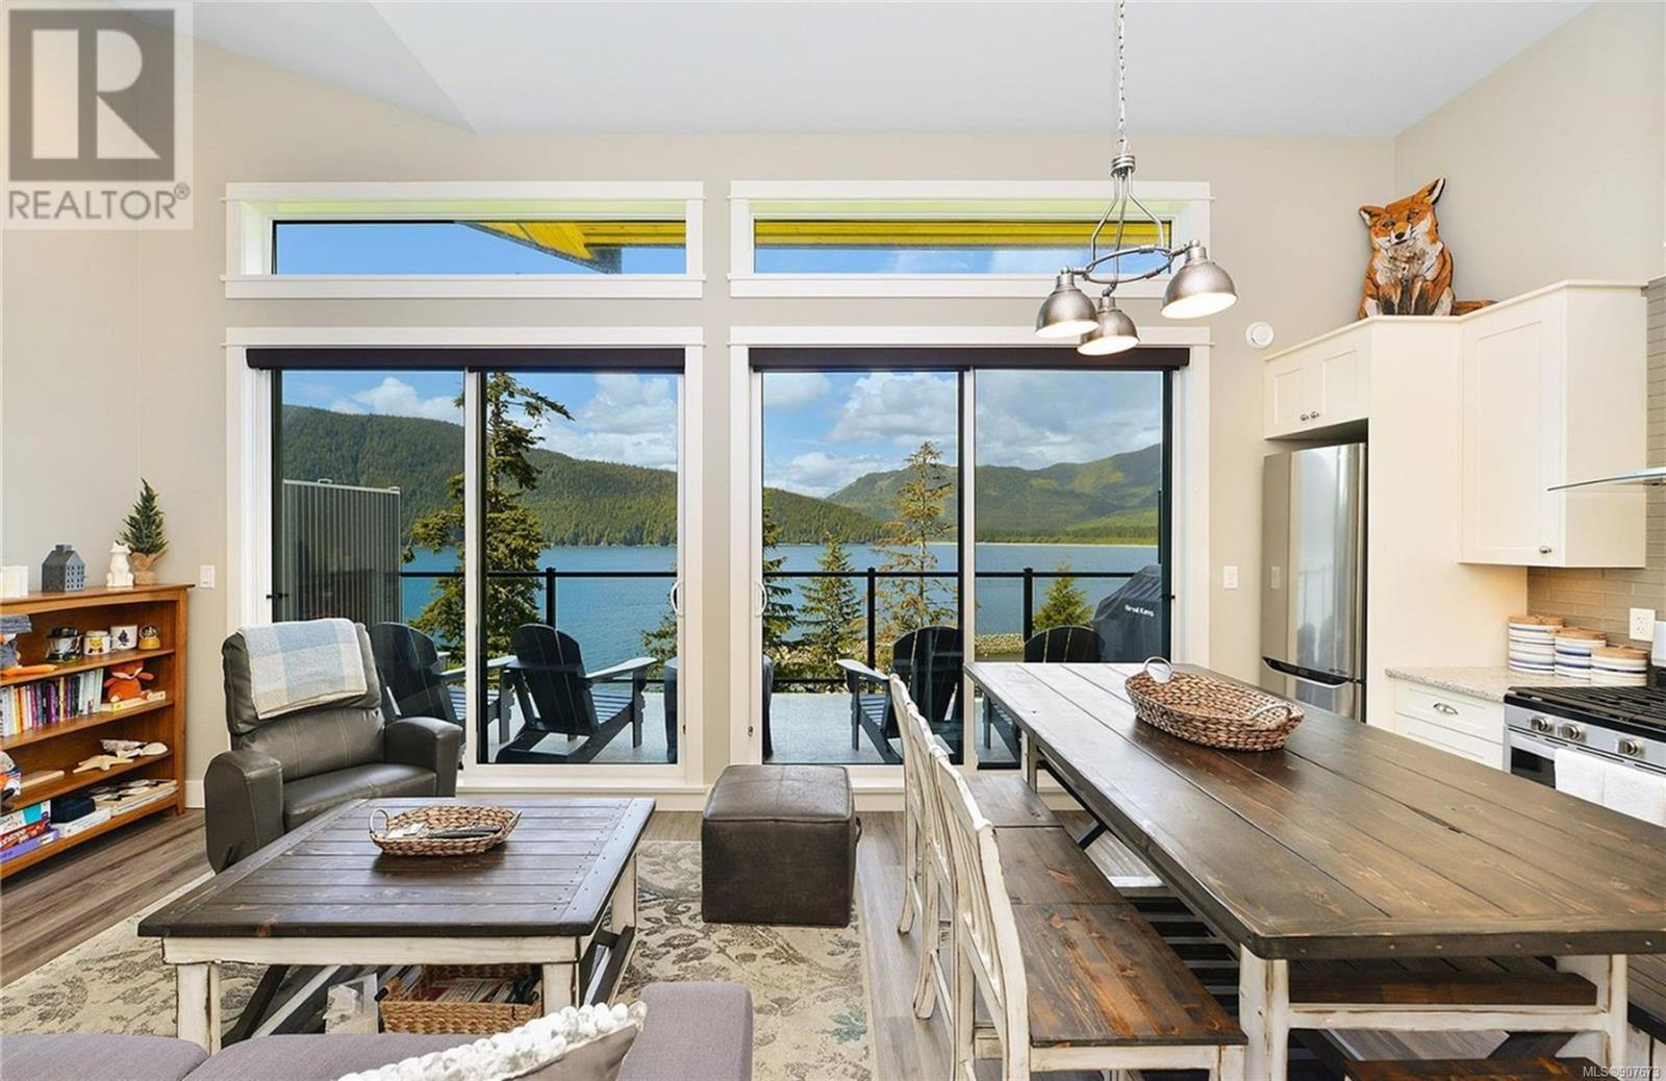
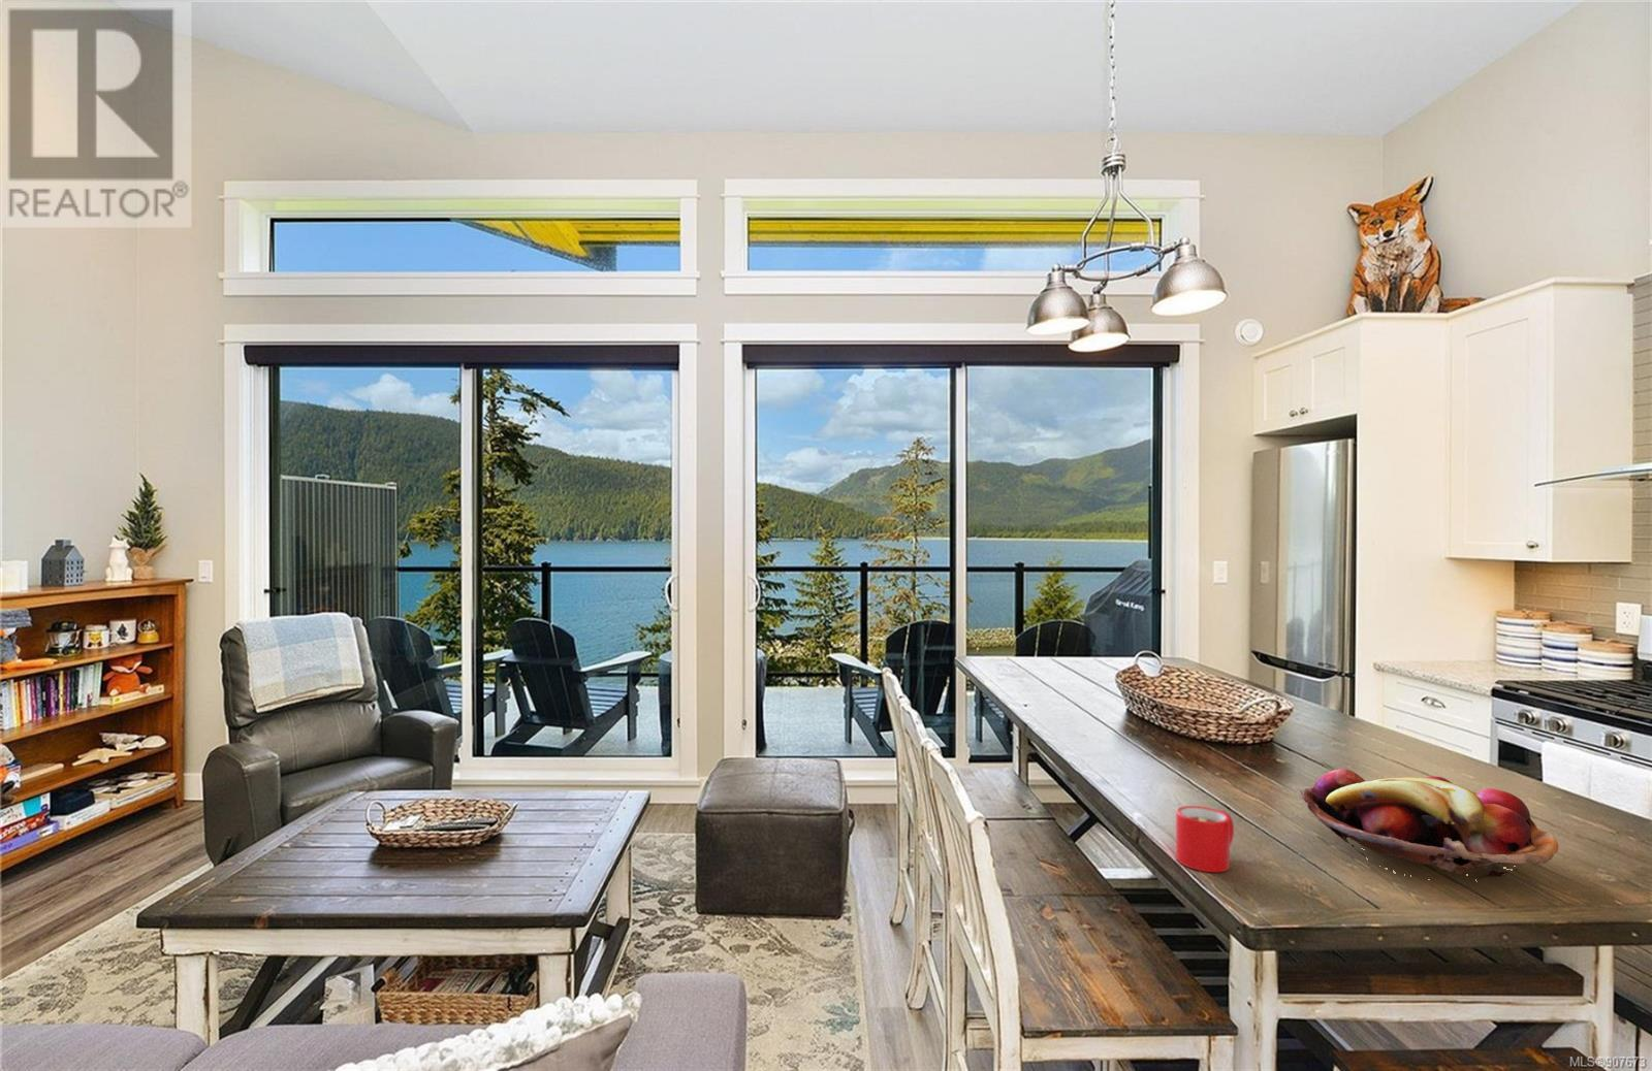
+ fruit basket [1299,768,1559,880]
+ mug [1175,805,1235,872]
